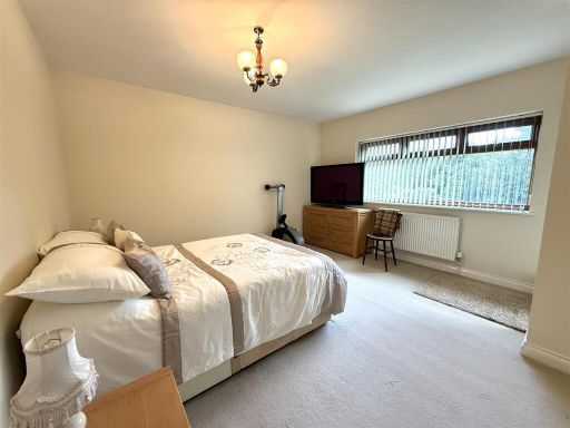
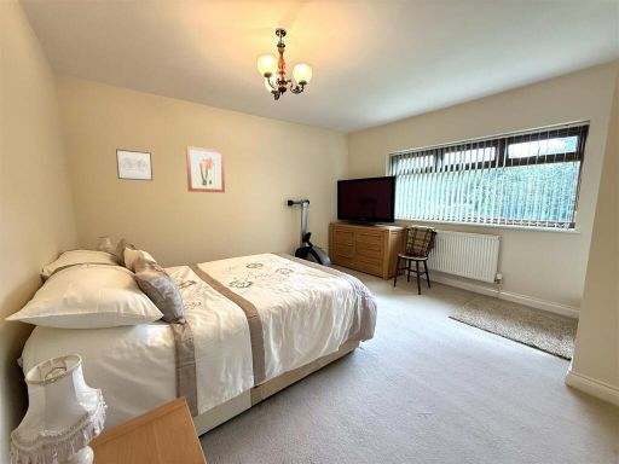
+ wall art [185,145,226,193]
+ wall art [115,149,154,181]
